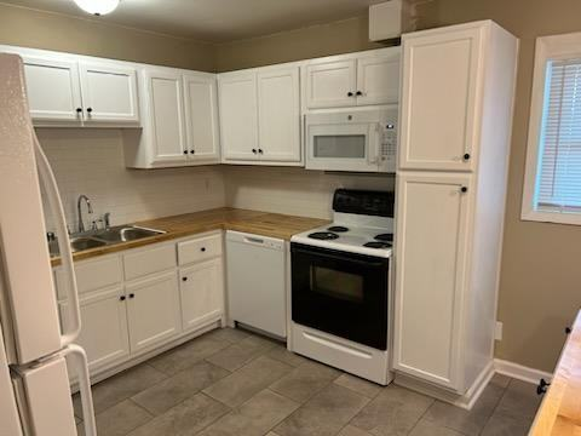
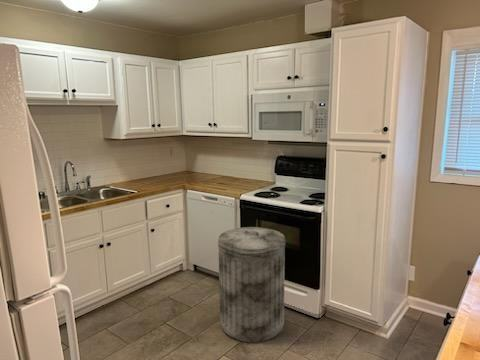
+ trash can [217,226,287,343]
